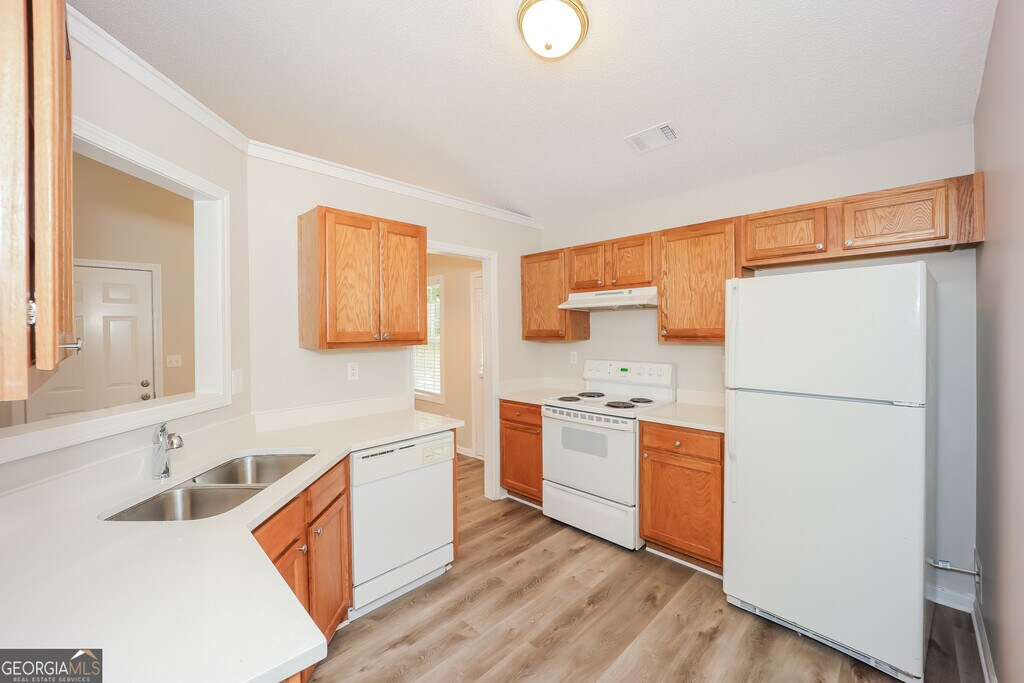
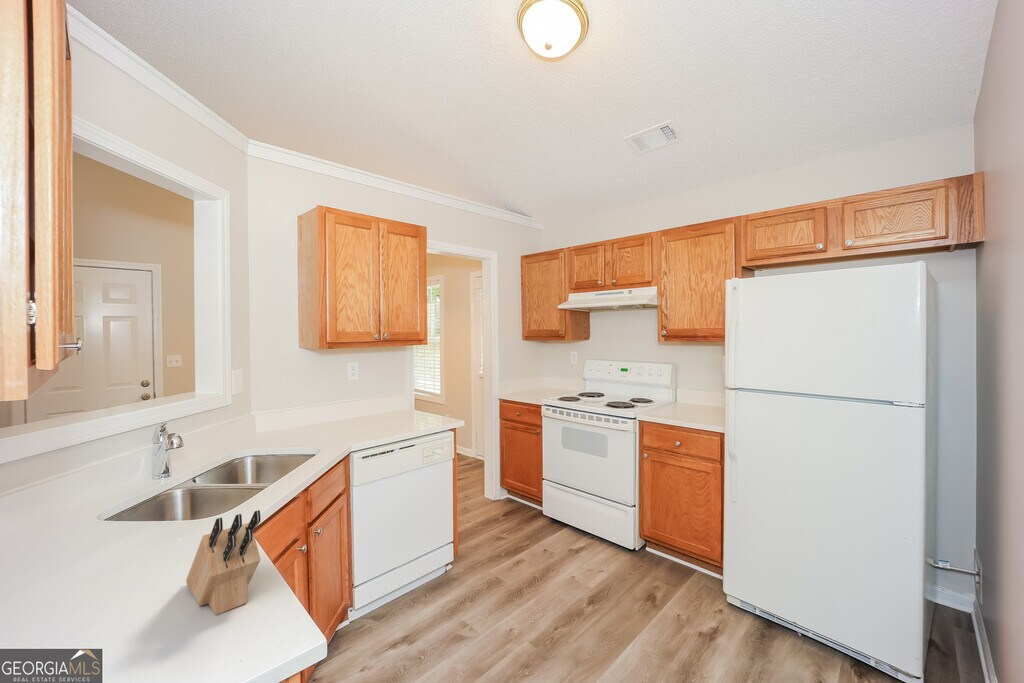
+ knife block [185,509,262,616]
